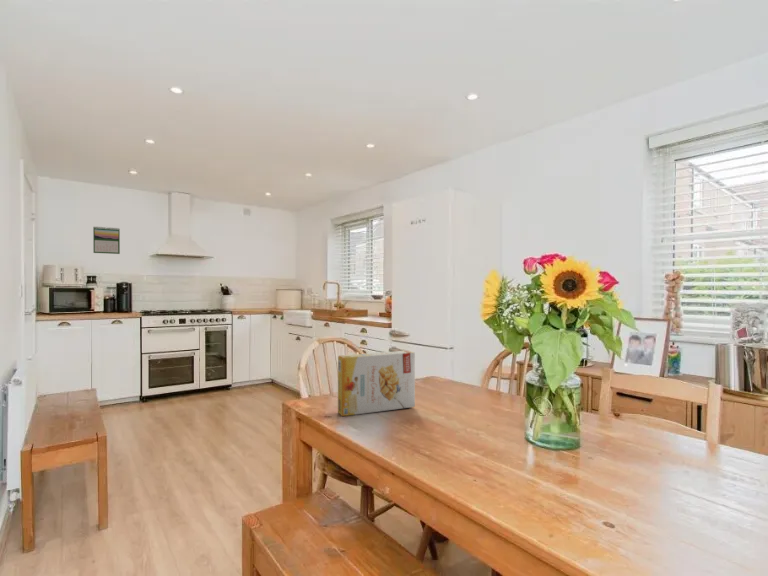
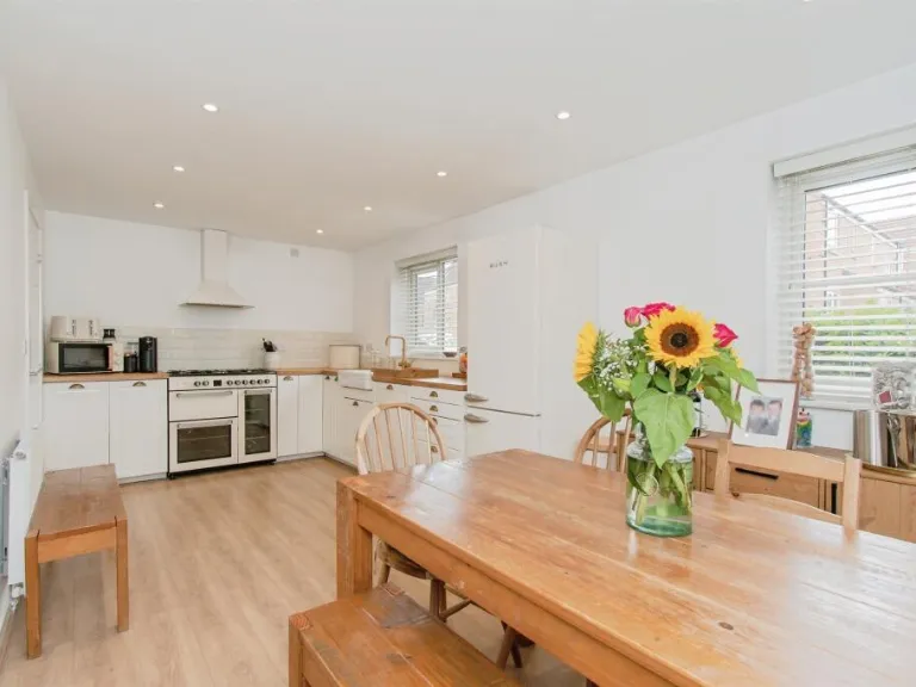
- cereal box [337,350,416,417]
- calendar [92,225,121,255]
